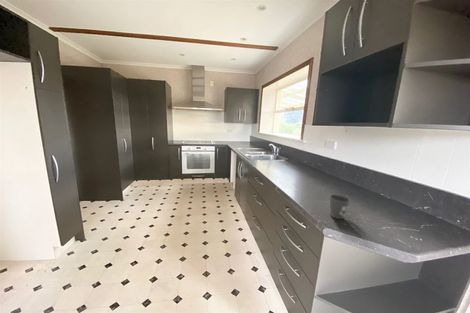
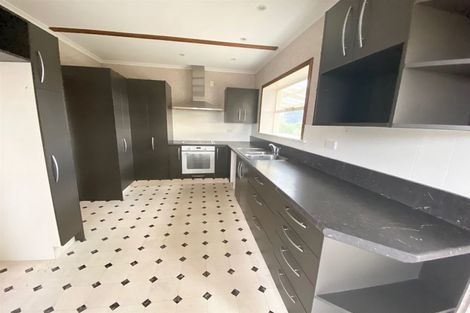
- mug [329,193,351,220]
